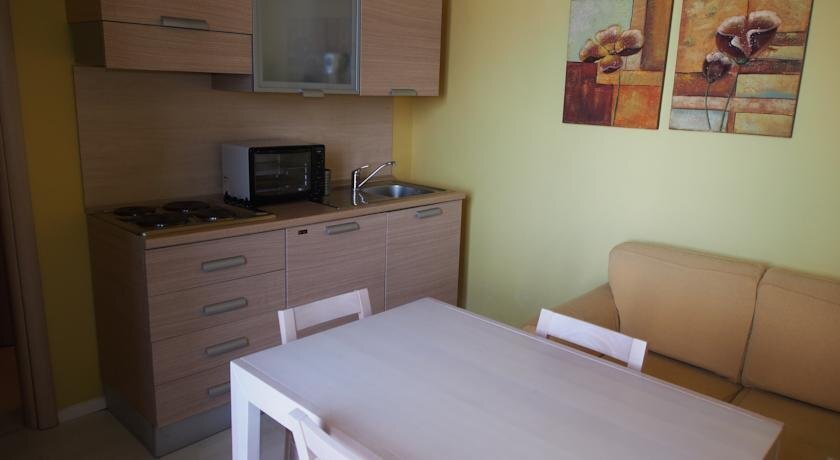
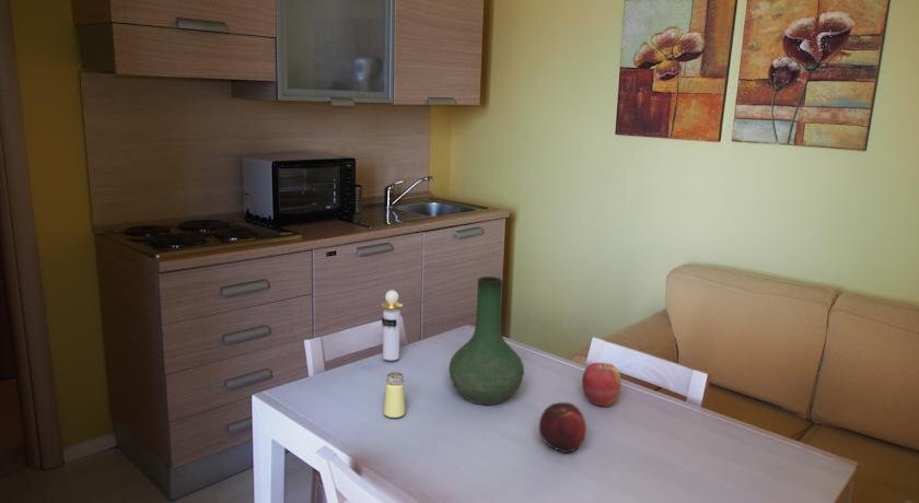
+ apple [581,362,623,408]
+ fruit [538,401,588,454]
+ perfume bottle [380,289,404,361]
+ saltshaker [383,372,406,419]
+ vase [447,276,525,406]
